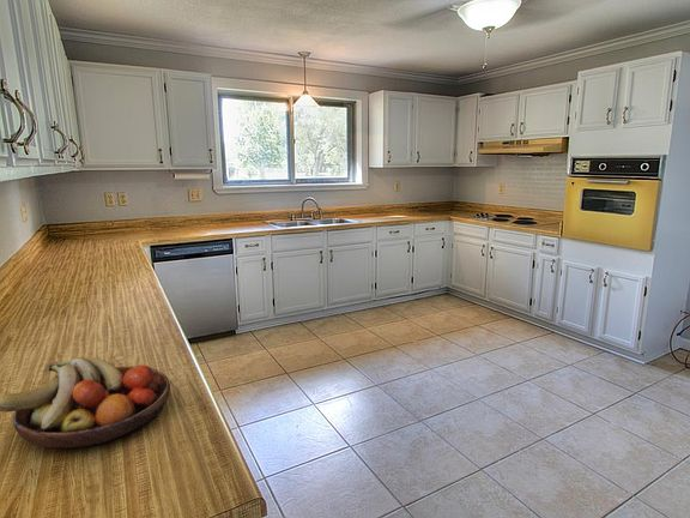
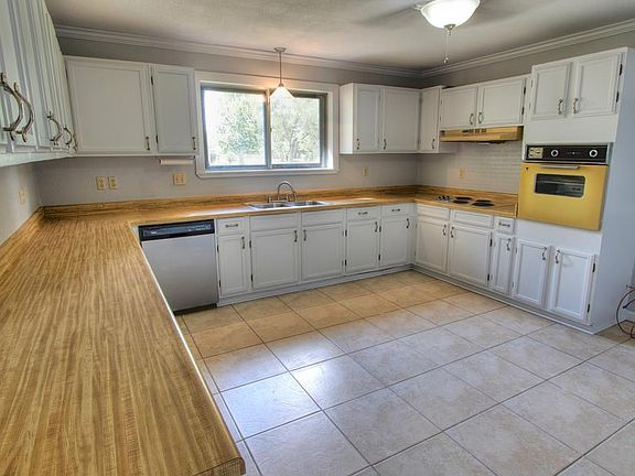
- fruit bowl [0,356,171,450]
